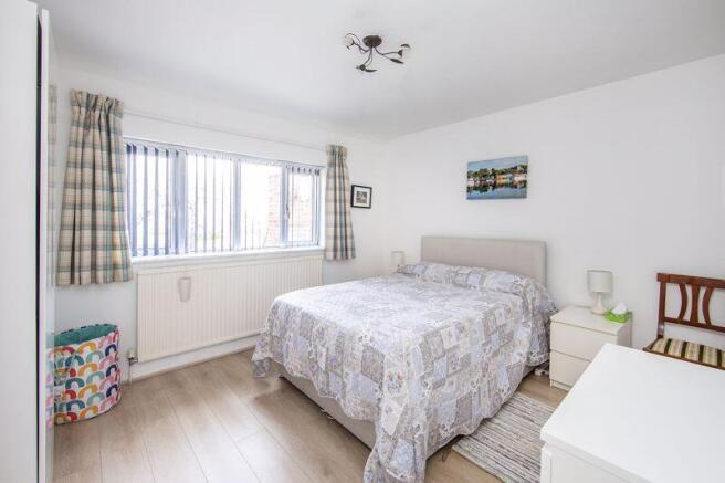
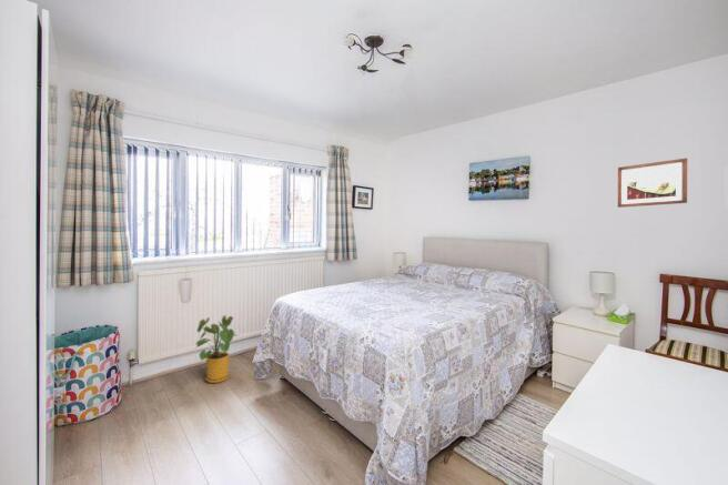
+ house plant [194,314,241,384]
+ wall art [617,158,688,209]
